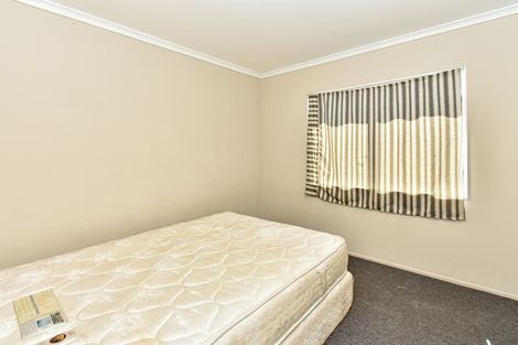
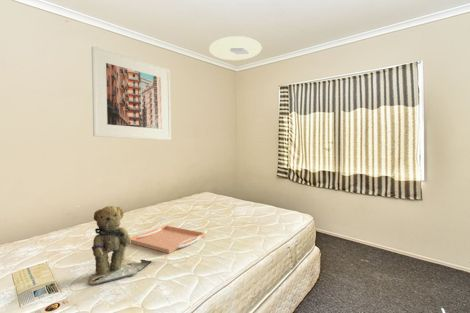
+ ceiling light [208,35,263,61]
+ serving tray [130,225,206,254]
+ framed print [91,45,172,141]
+ teddy bear [87,205,152,286]
